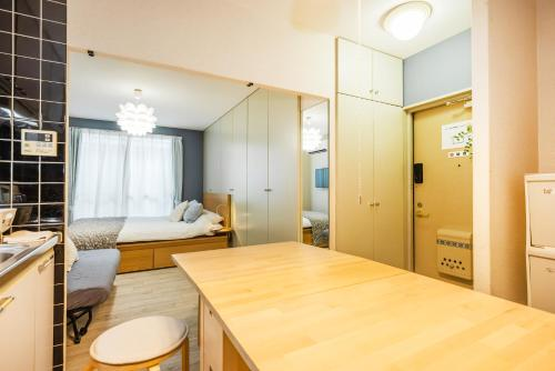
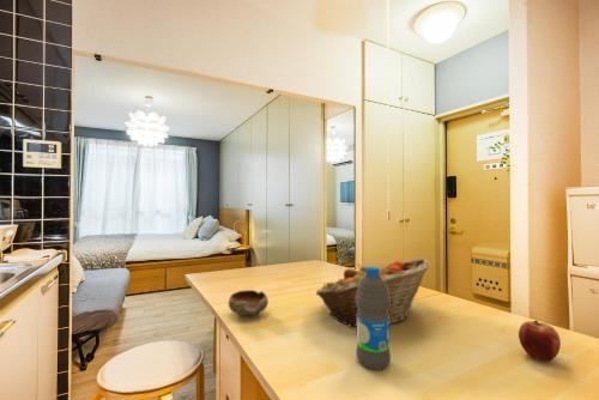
+ fruit basket [315,257,431,328]
+ bowl [228,289,270,317]
+ apple [518,320,562,363]
+ water bottle [355,266,392,370]
